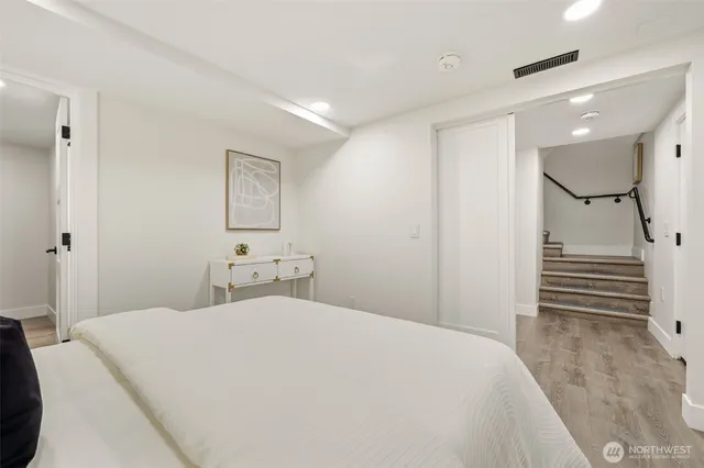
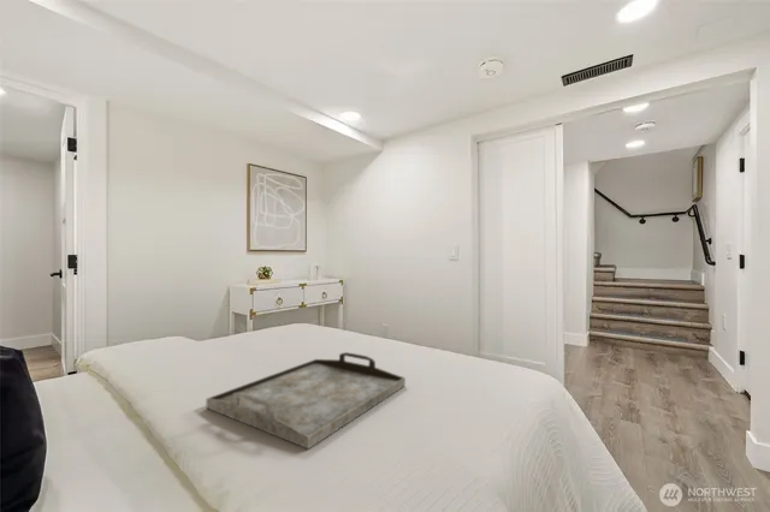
+ serving tray [206,351,407,451]
